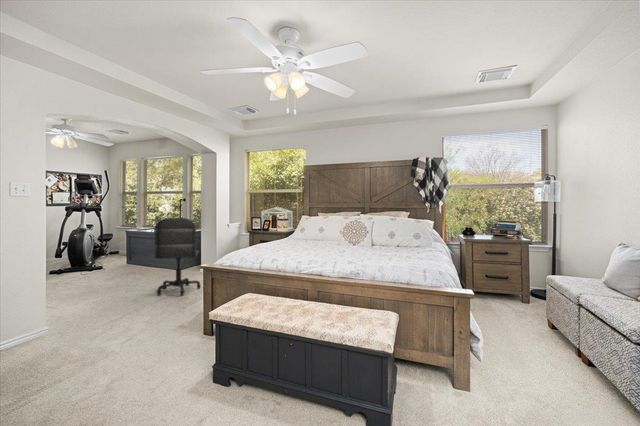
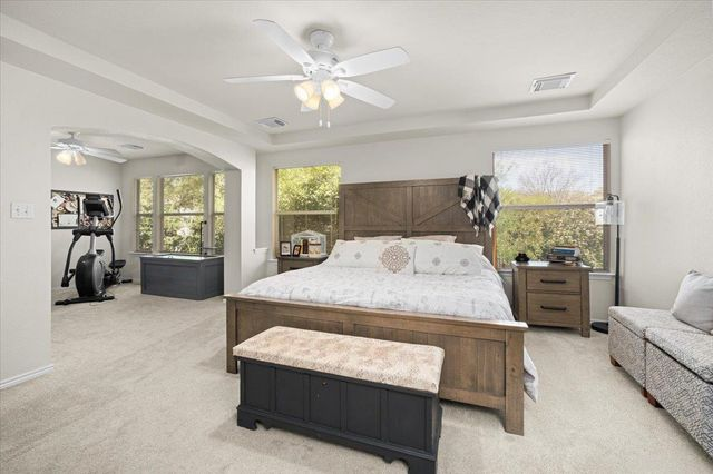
- office chair [153,217,202,296]
